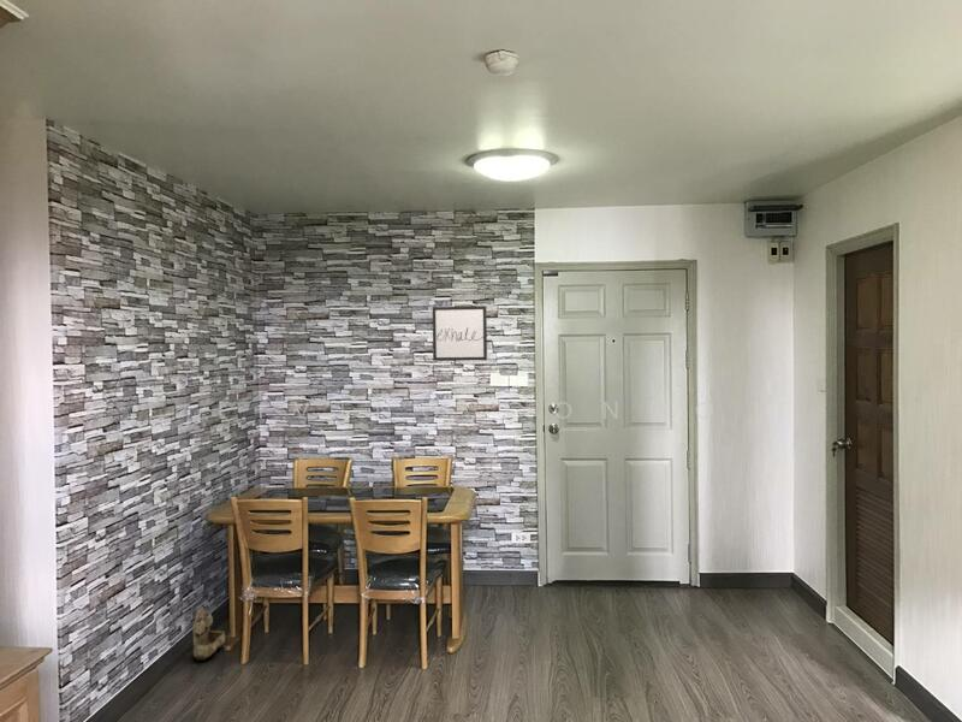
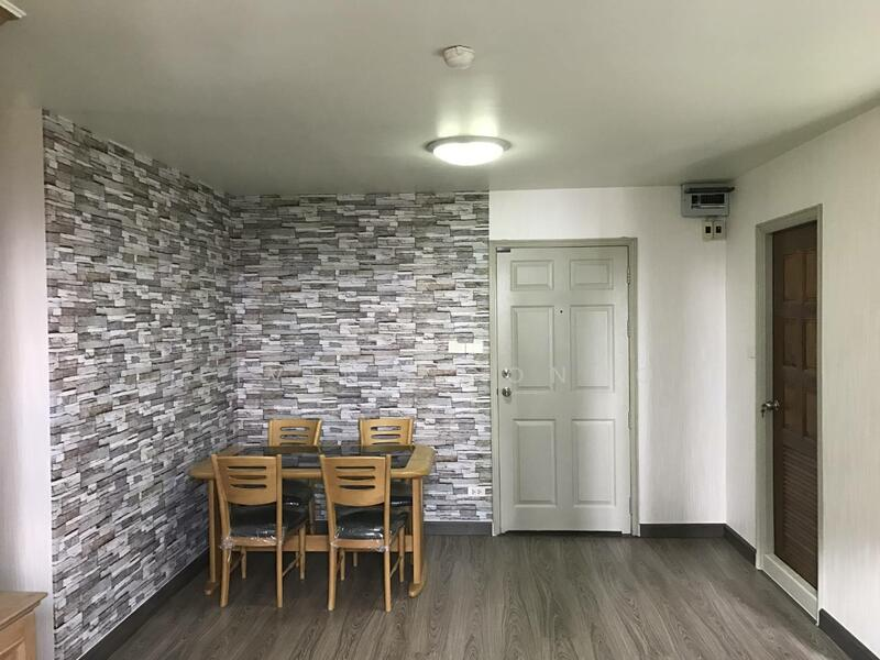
- wall art [432,304,488,362]
- wall caddy [191,605,226,662]
